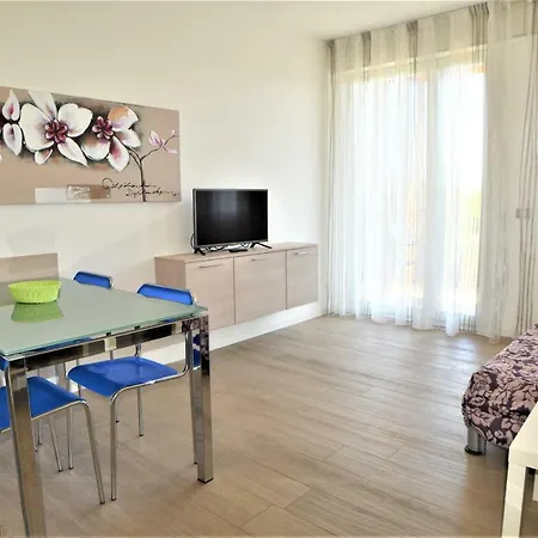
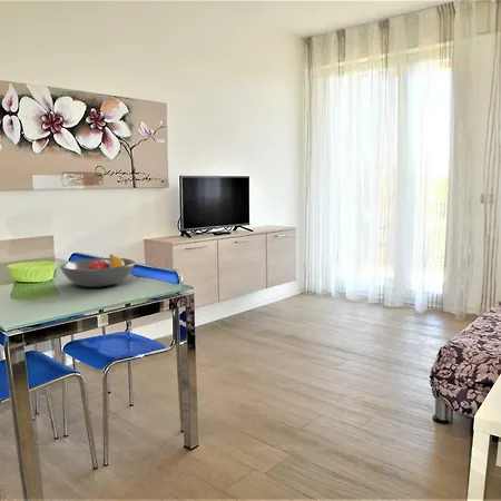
+ fruit bowl [59,253,137,288]
